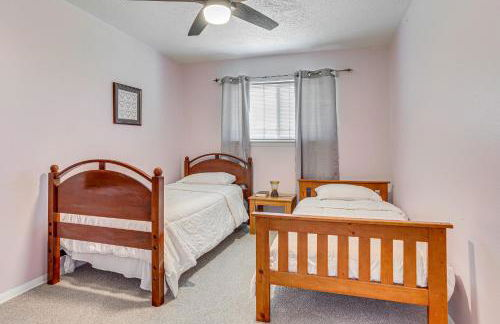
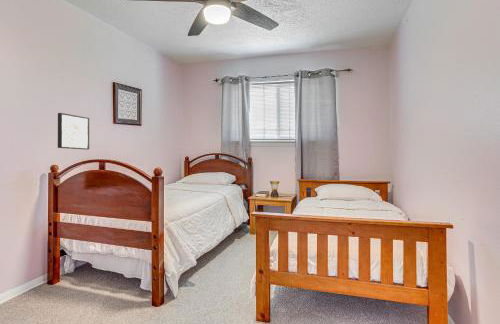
+ wall art [57,112,90,151]
